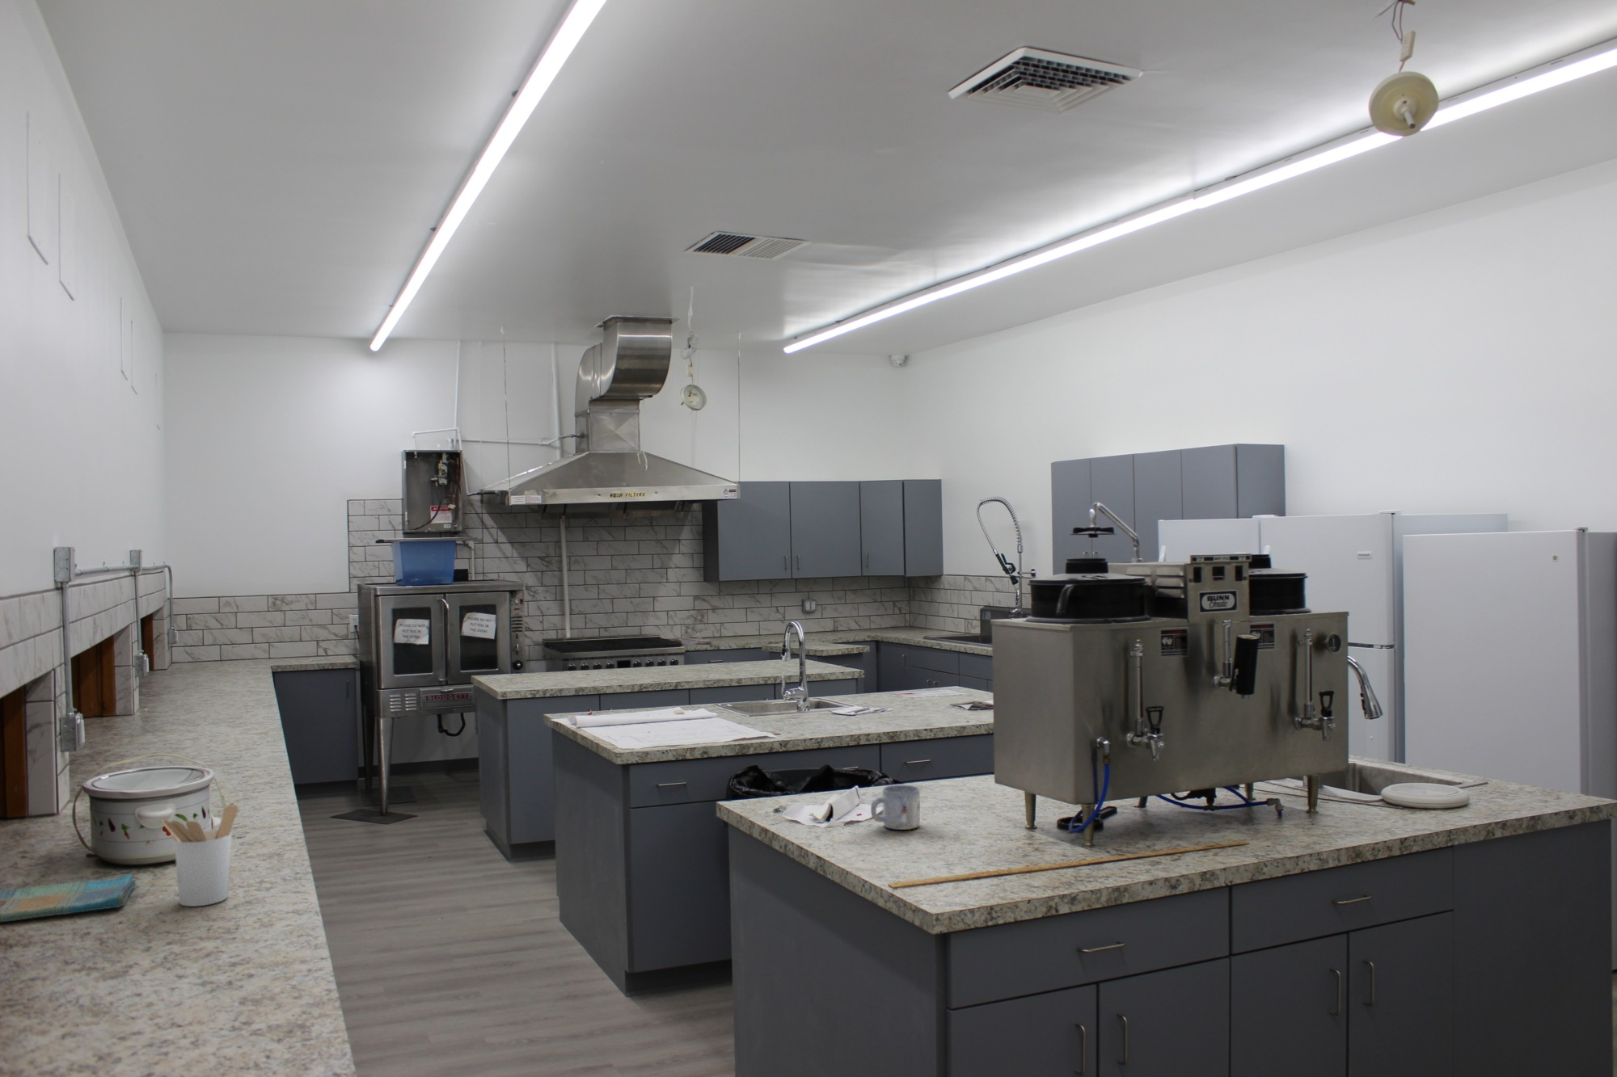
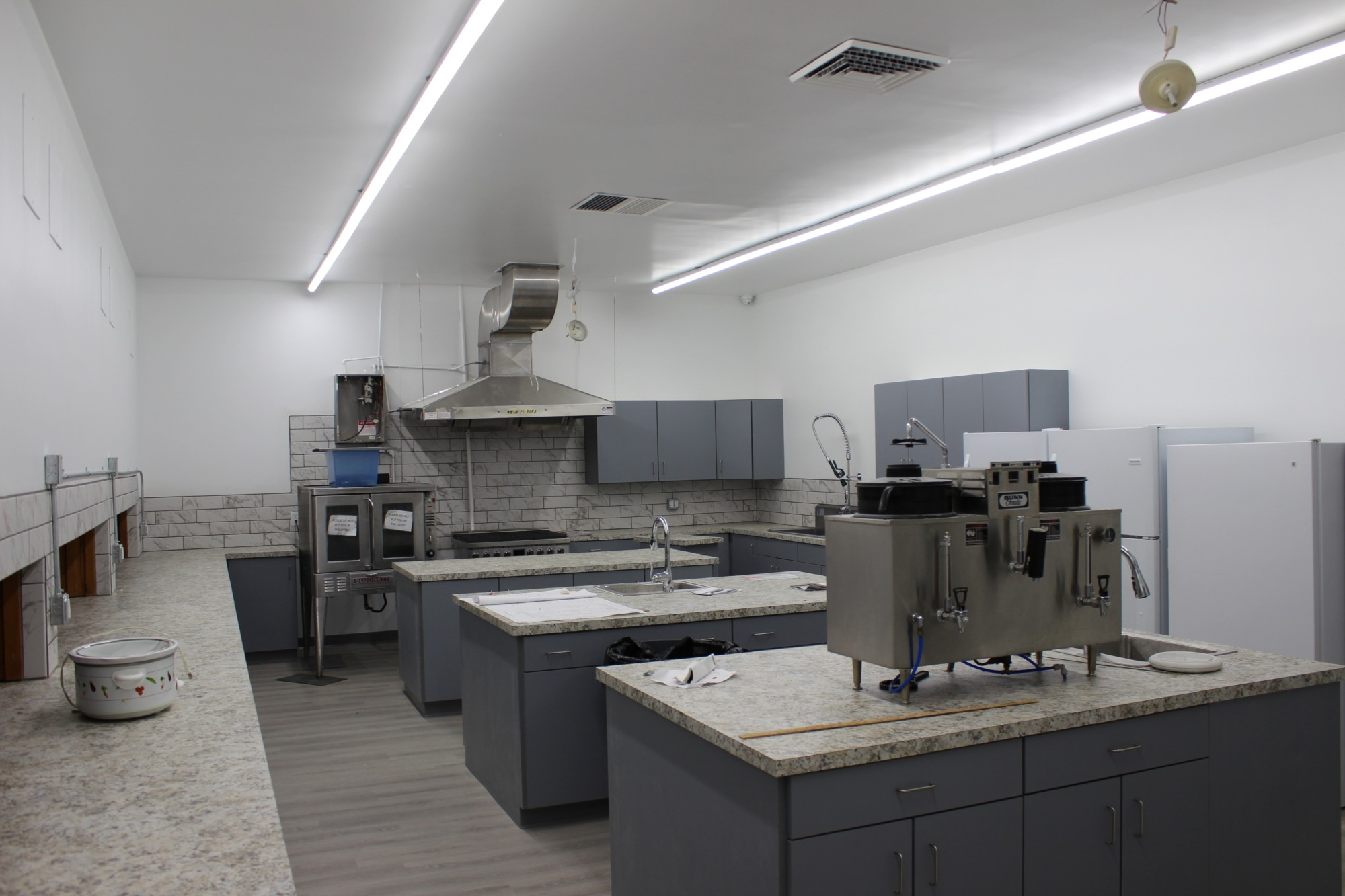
- utensil holder [161,804,238,908]
- mug [870,785,921,831]
- dish towel [0,874,137,923]
